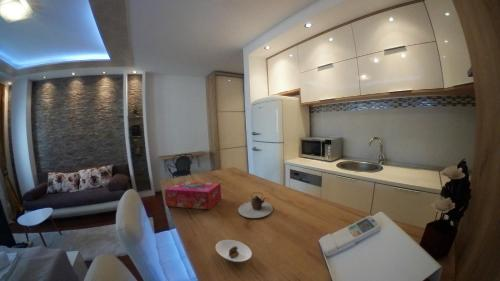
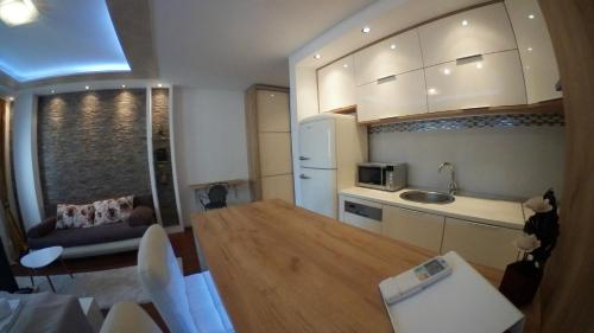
- tissue box [164,181,222,211]
- teapot [237,191,274,219]
- saucer [215,239,253,263]
